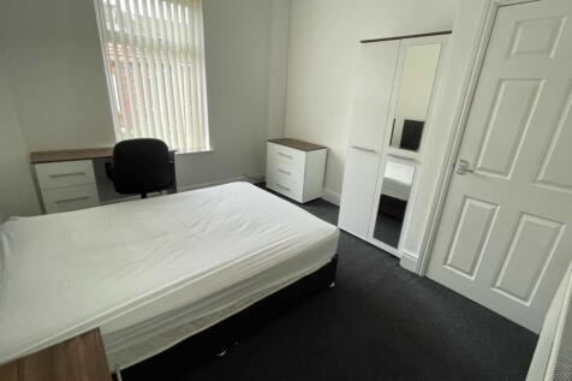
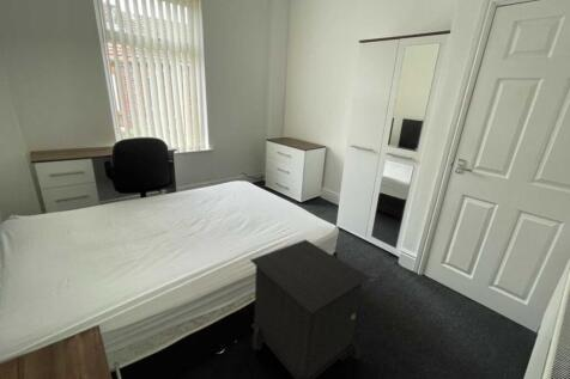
+ nightstand [249,238,371,379]
